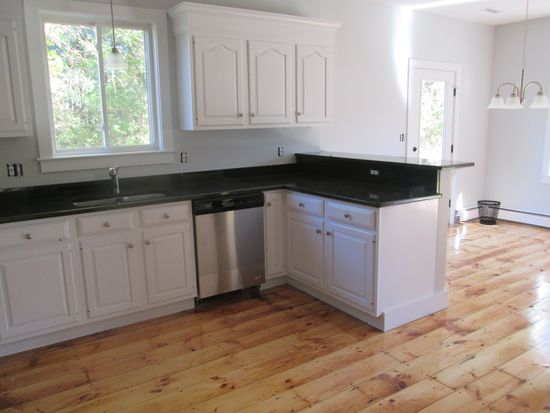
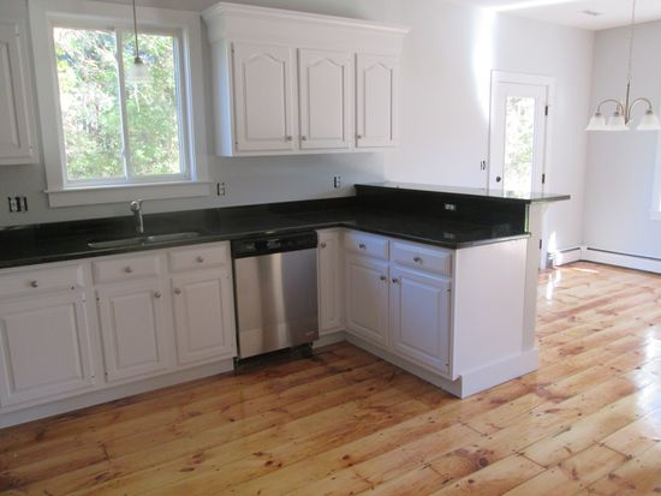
- wastebasket [476,199,502,226]
